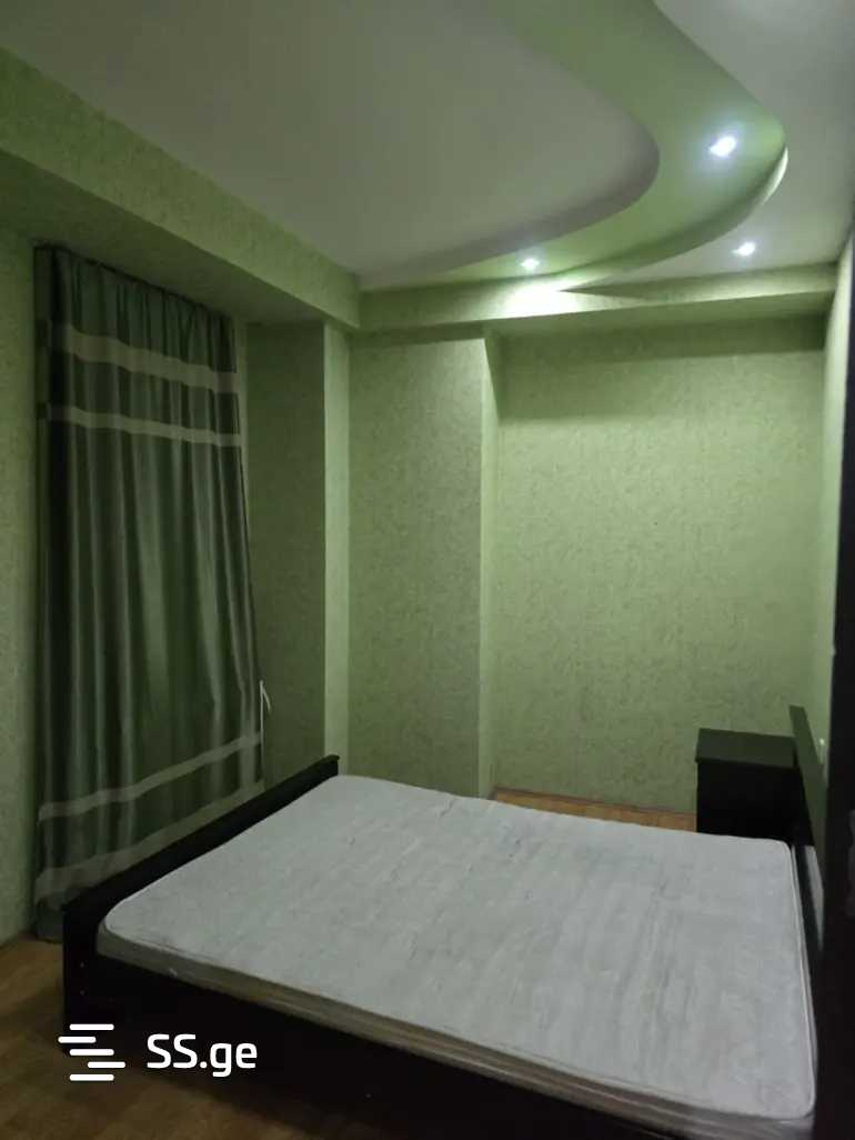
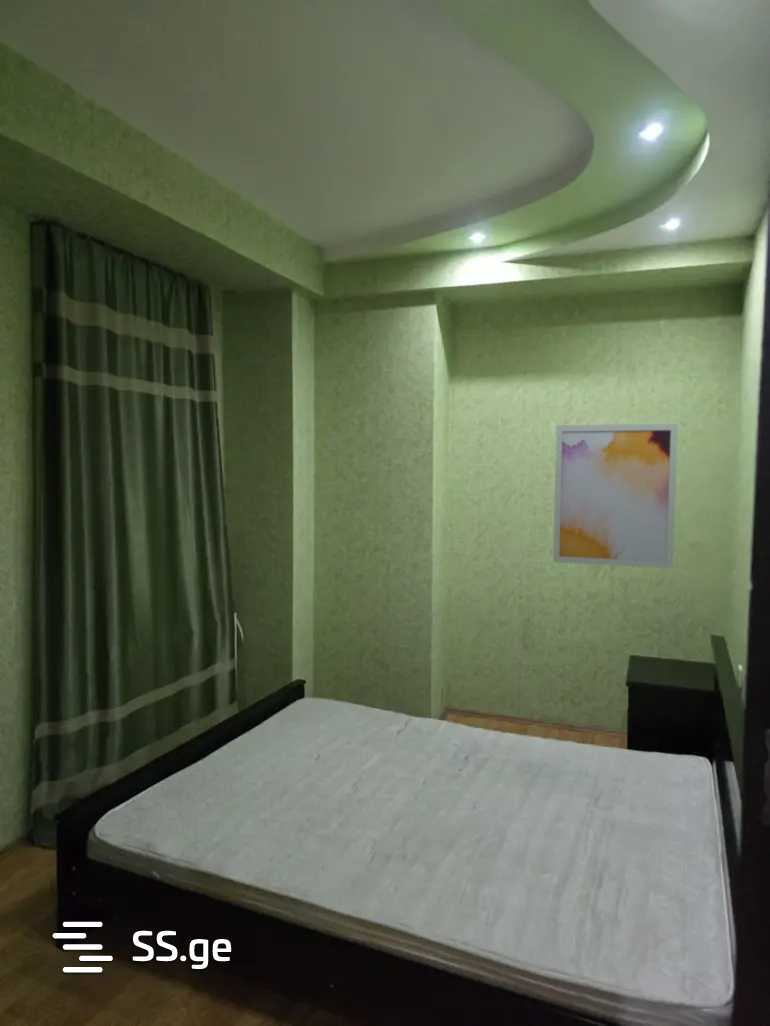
+ wall art [552,423,679,569]
